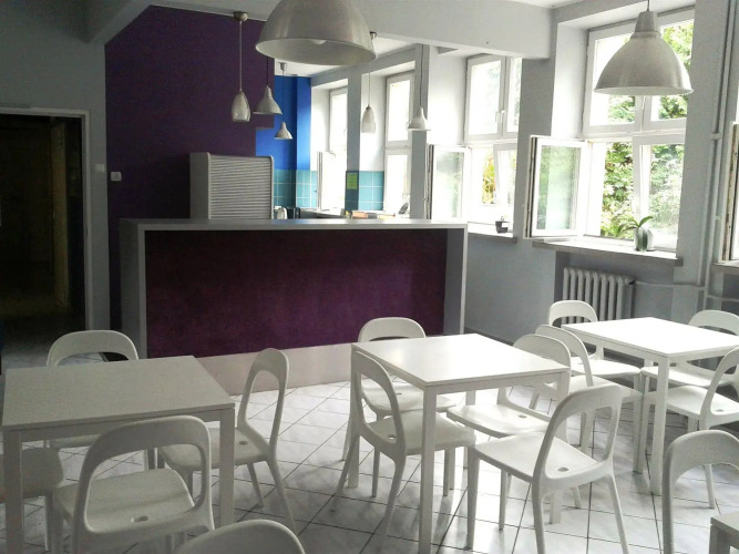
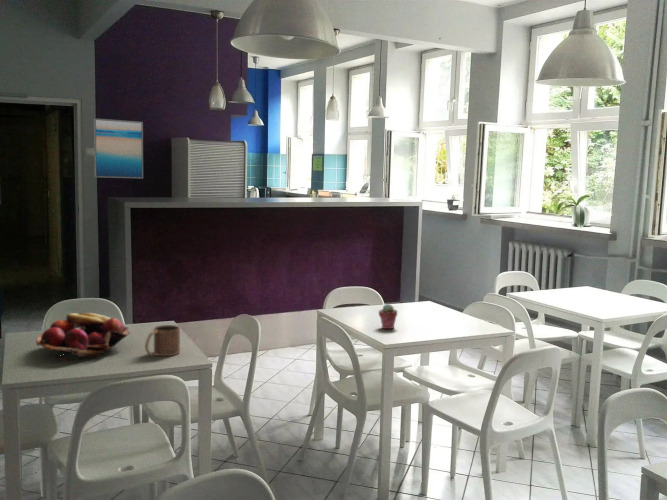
+ fruit basket [35,312,131,362]
+ potted succulent [378,303,398,330]
+ mug [144,324,181,357]
+ wall art [93,117,144,179]
